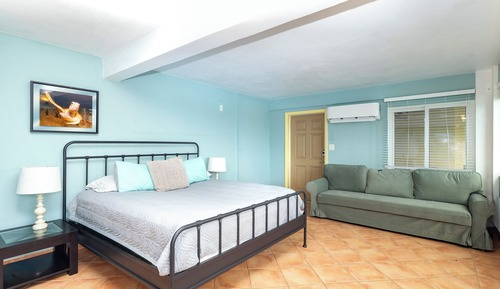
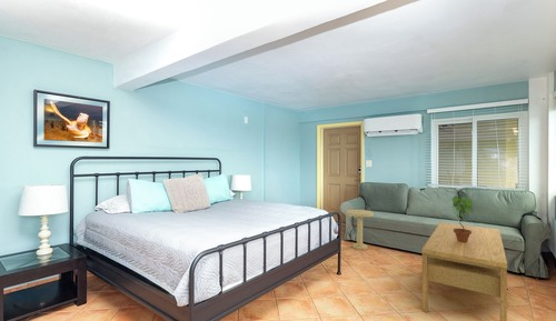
+ side table [346,209,375,251]
+ coffee table [420,221,508,321]
+ potted plant [451,195,474,242]
